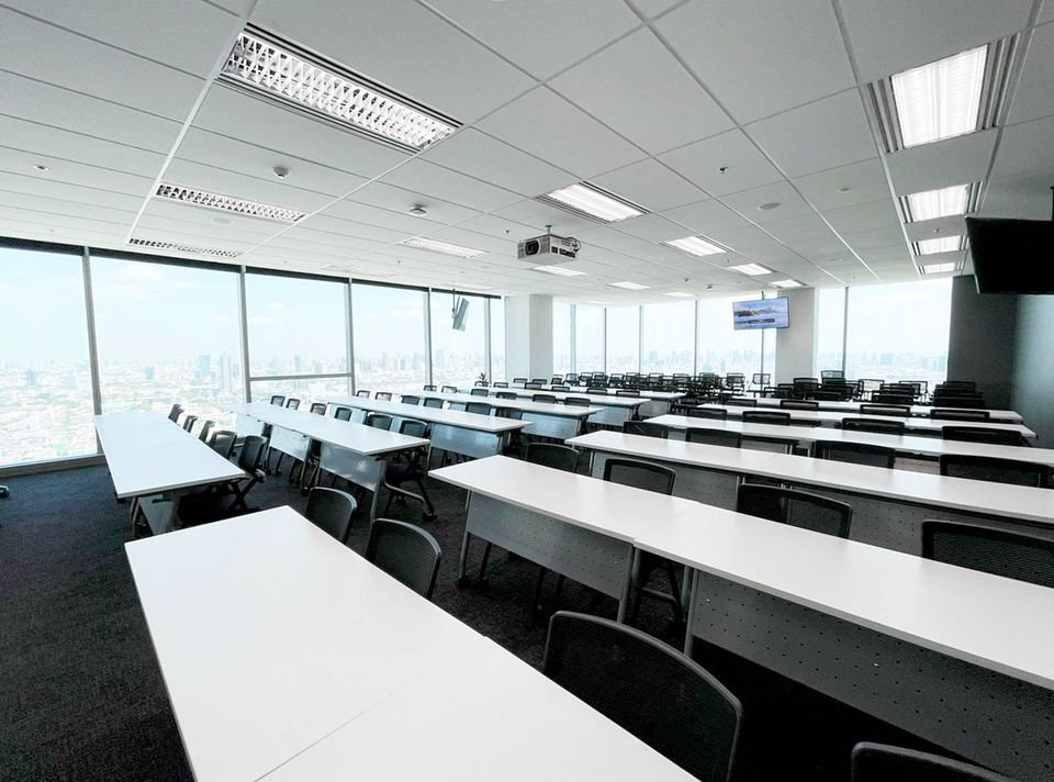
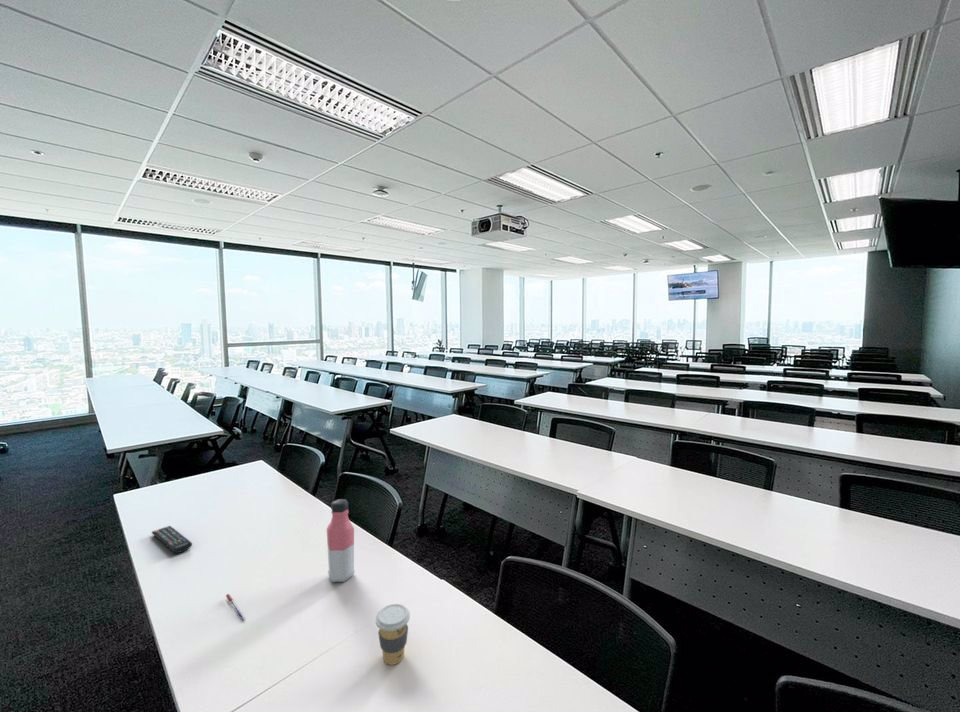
+ water bottle [326,498,356,583]
+ remote control [151,525,193,554]
+ coffee cup [375,603,411,666]
+ pen [225,593,247,622]
